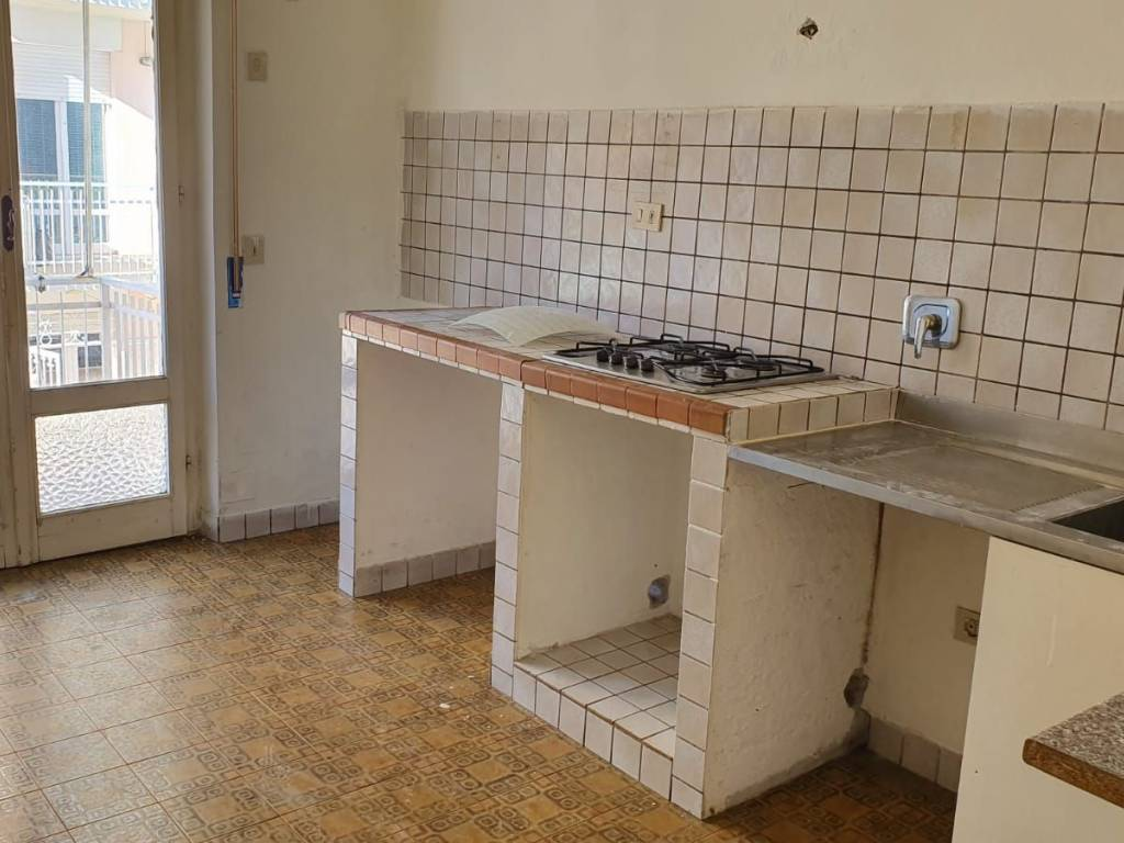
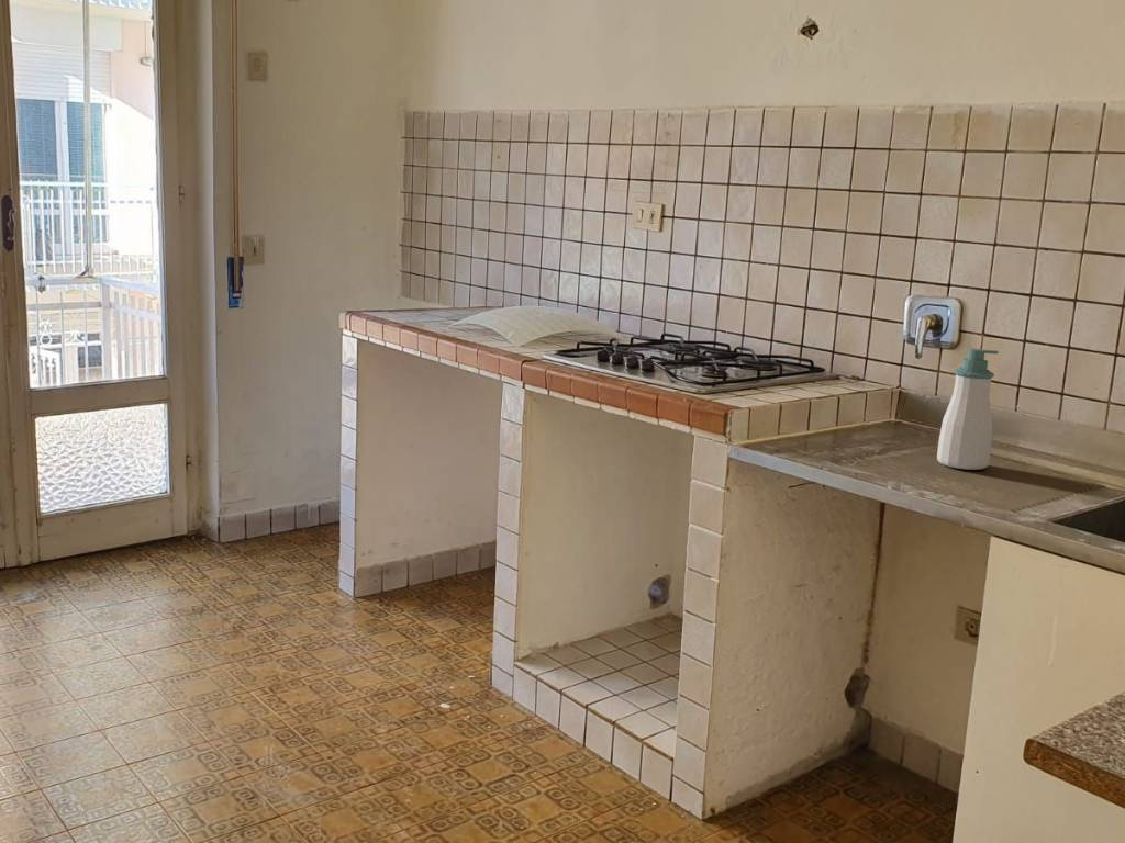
+ soap bottle [936,348,1000,471]
